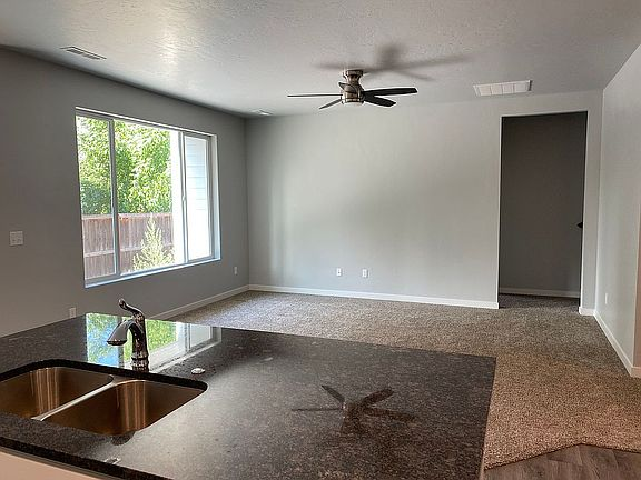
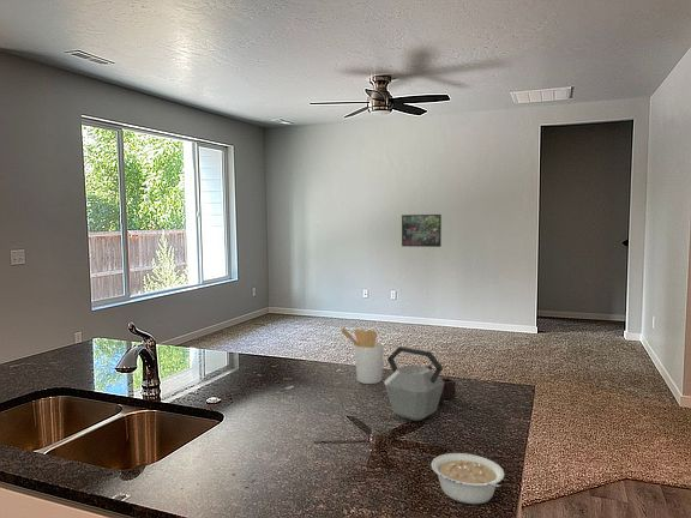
+ utensil holder [340,327,385,385]
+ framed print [401,213,443,248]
+ legume [431,452,505,505]
+ kettle [383,345,457,422]
